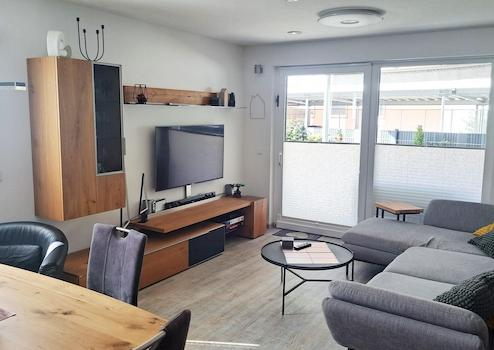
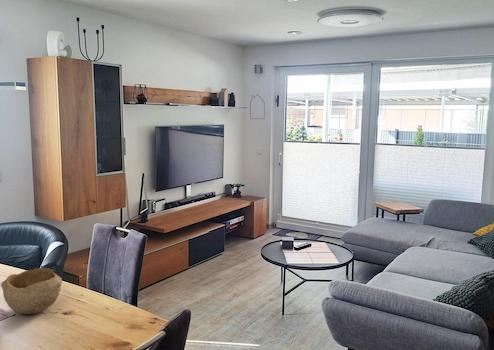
+ bowl [0,267,63,315]
